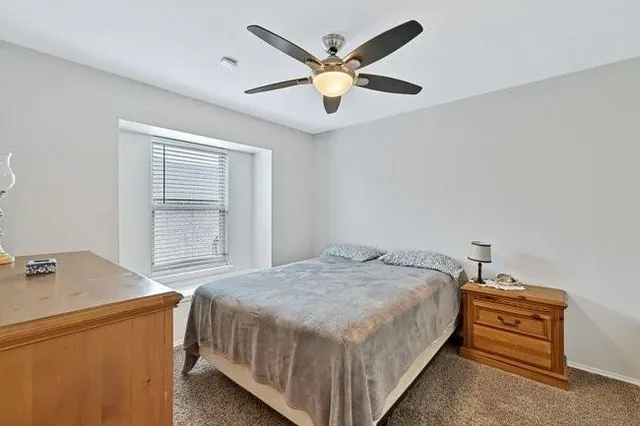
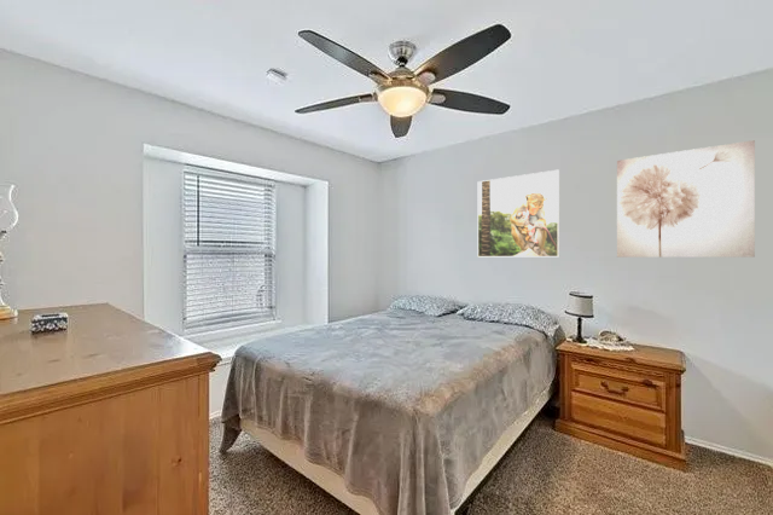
+ wall art [616,139,756,259]
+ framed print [477,169,560,258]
